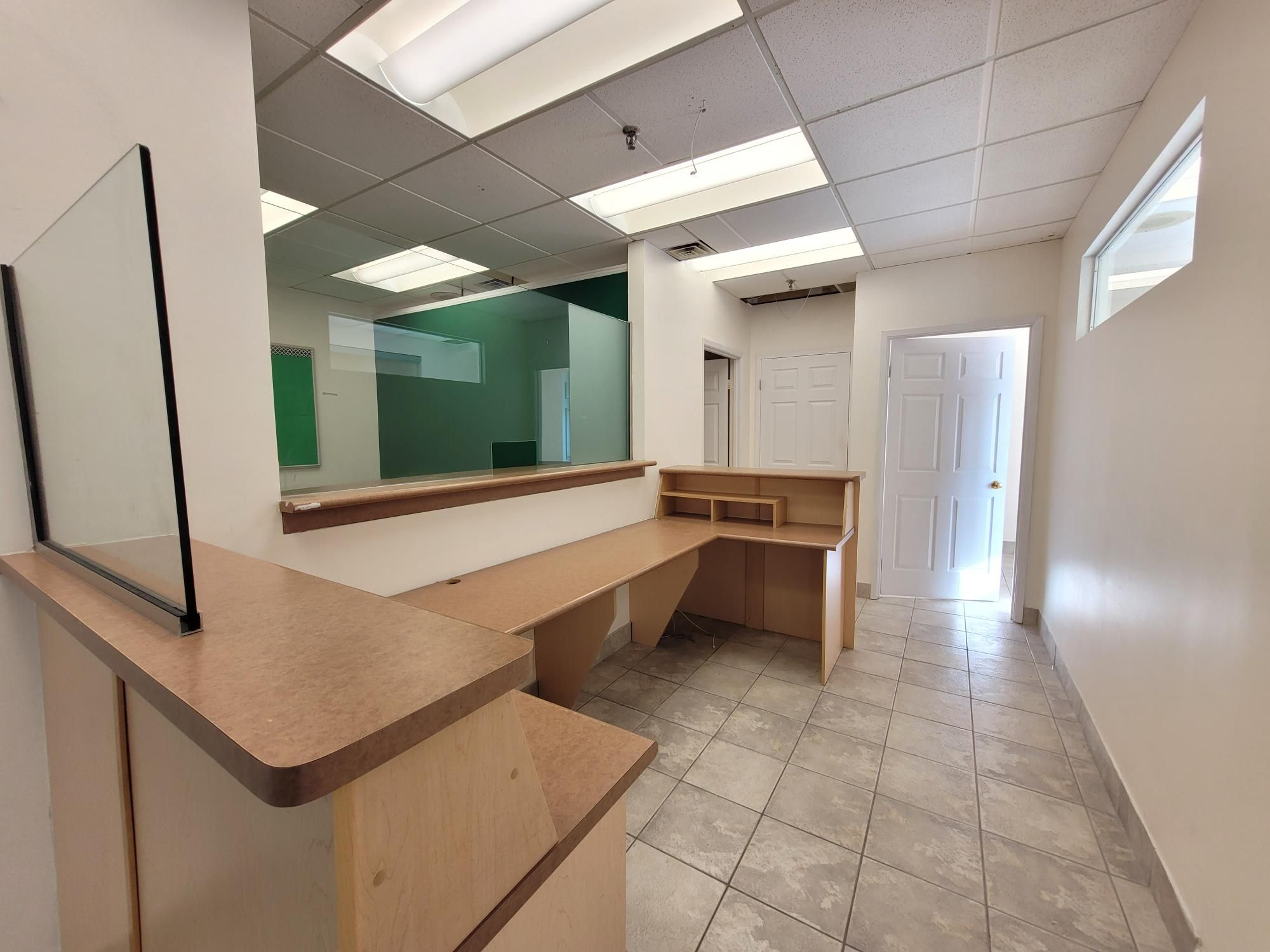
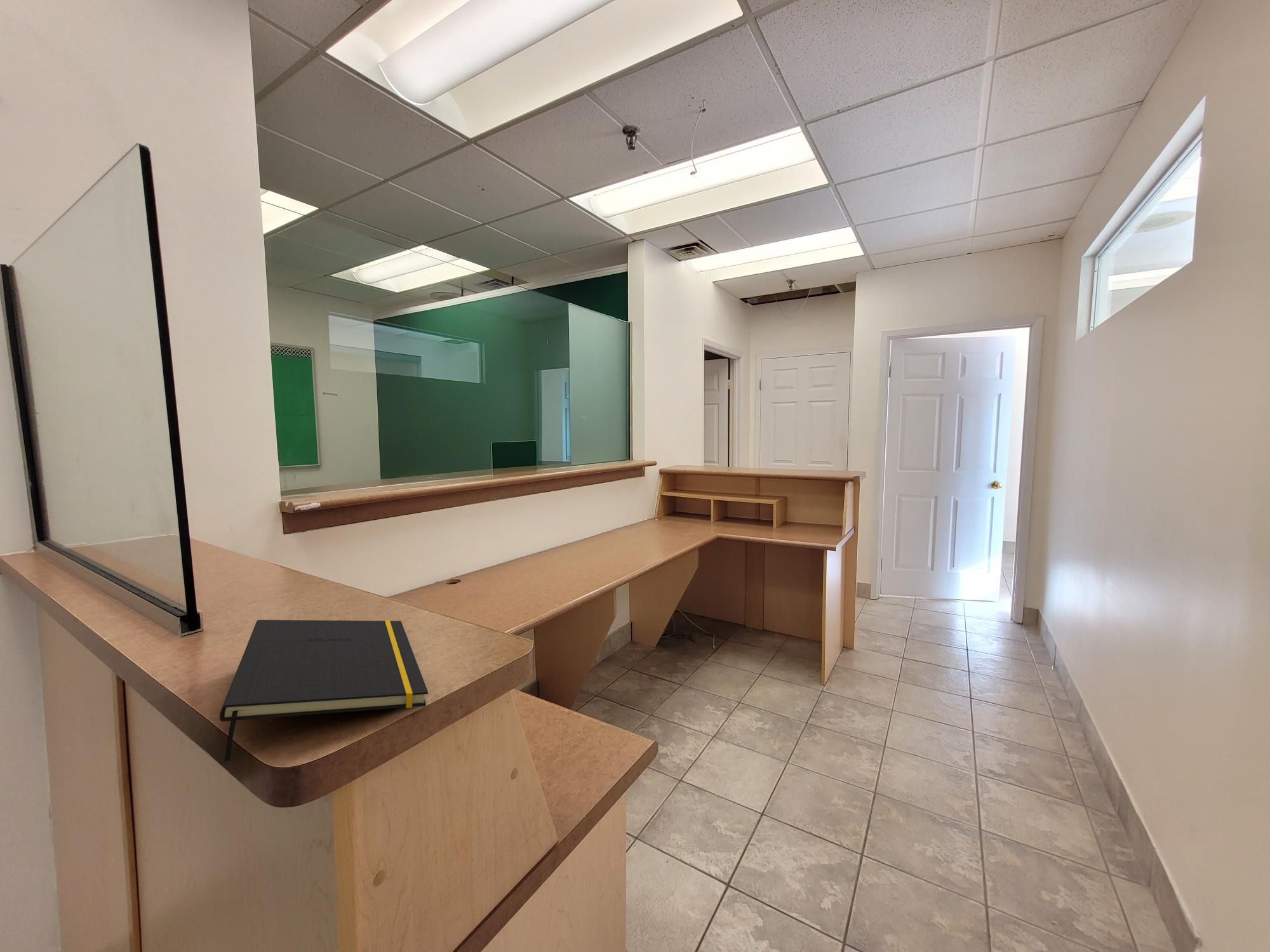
+ notepad [219,619,429,762]
